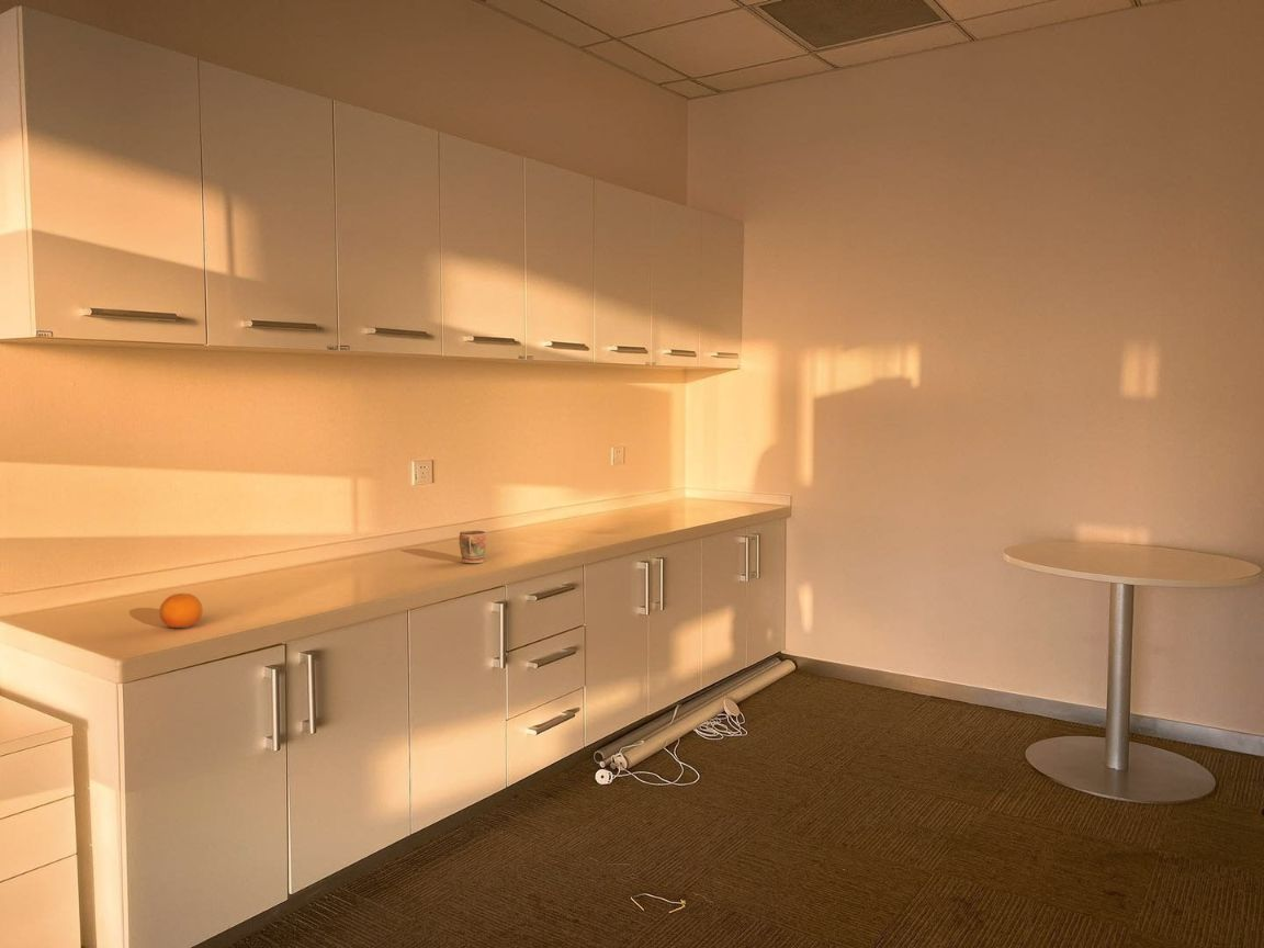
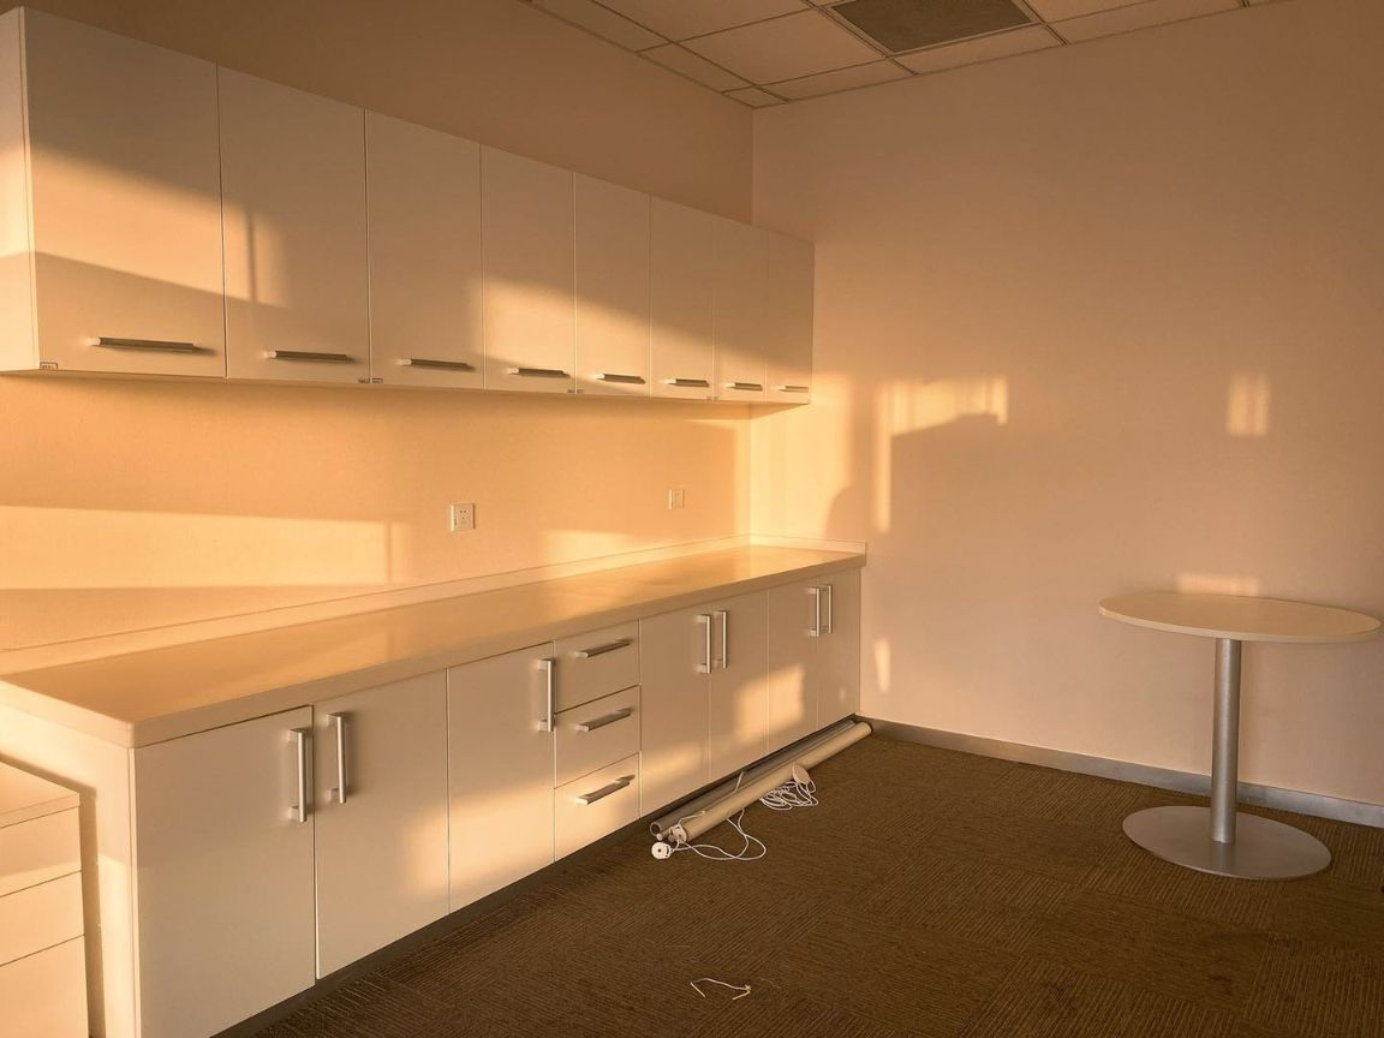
- fruit [158,592,204,629]
- mug [459,530,487,564]
